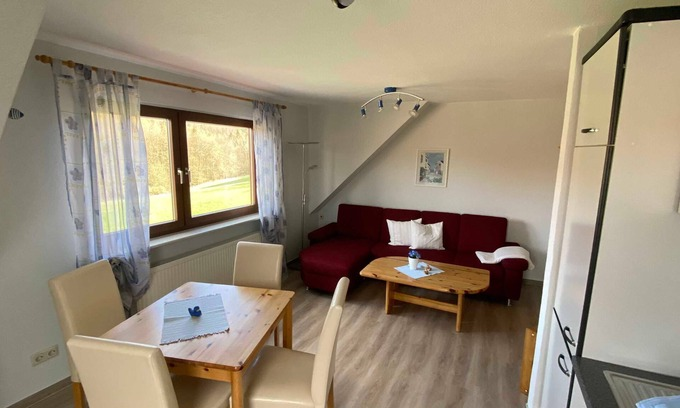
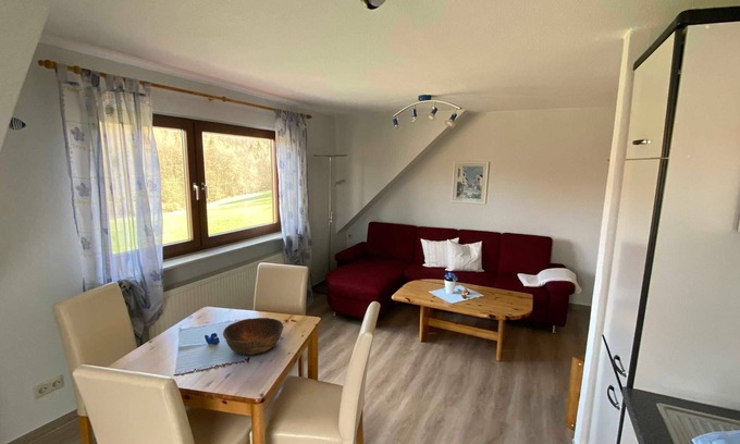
+ bowl [222,317,284,356]
